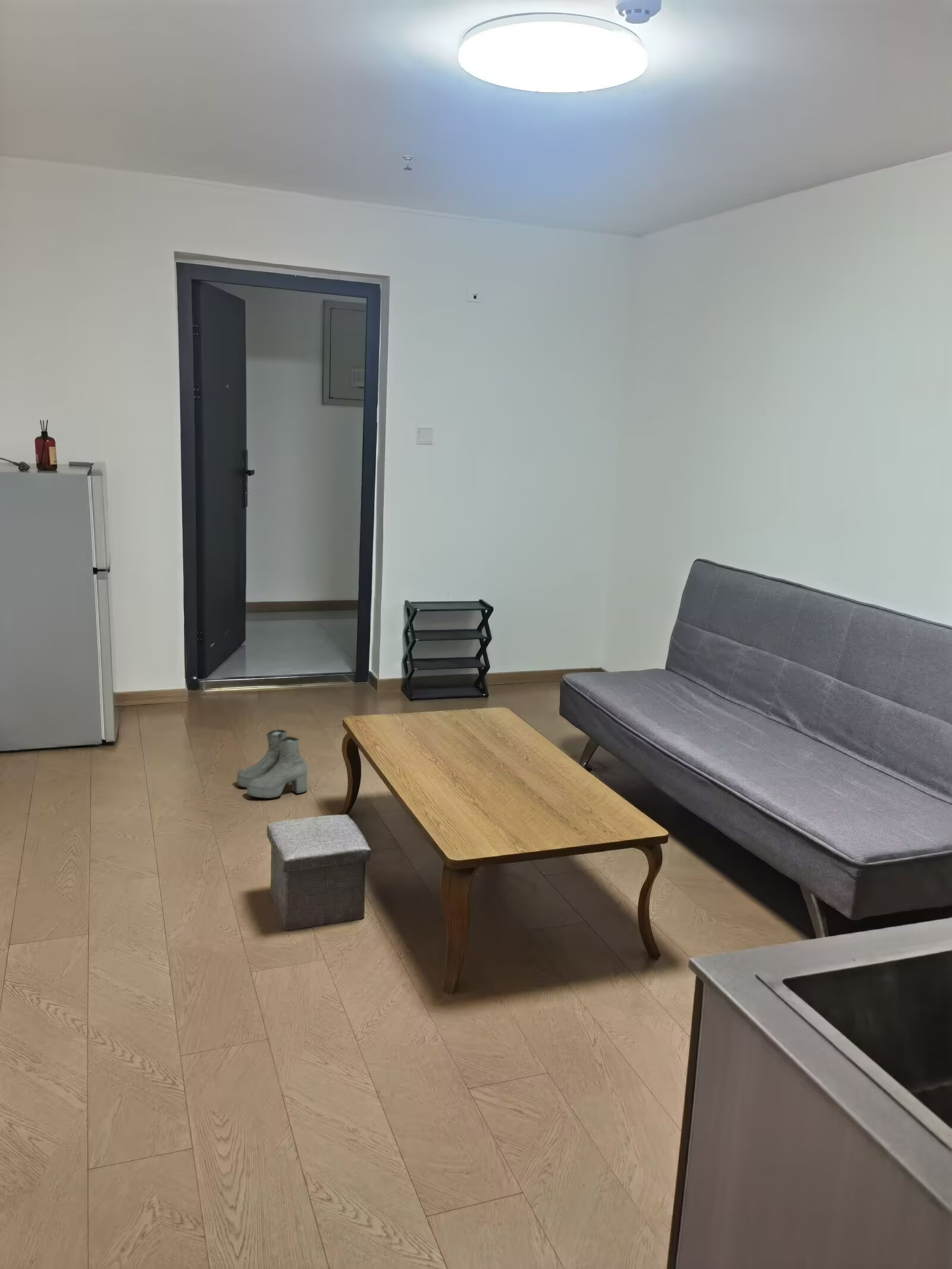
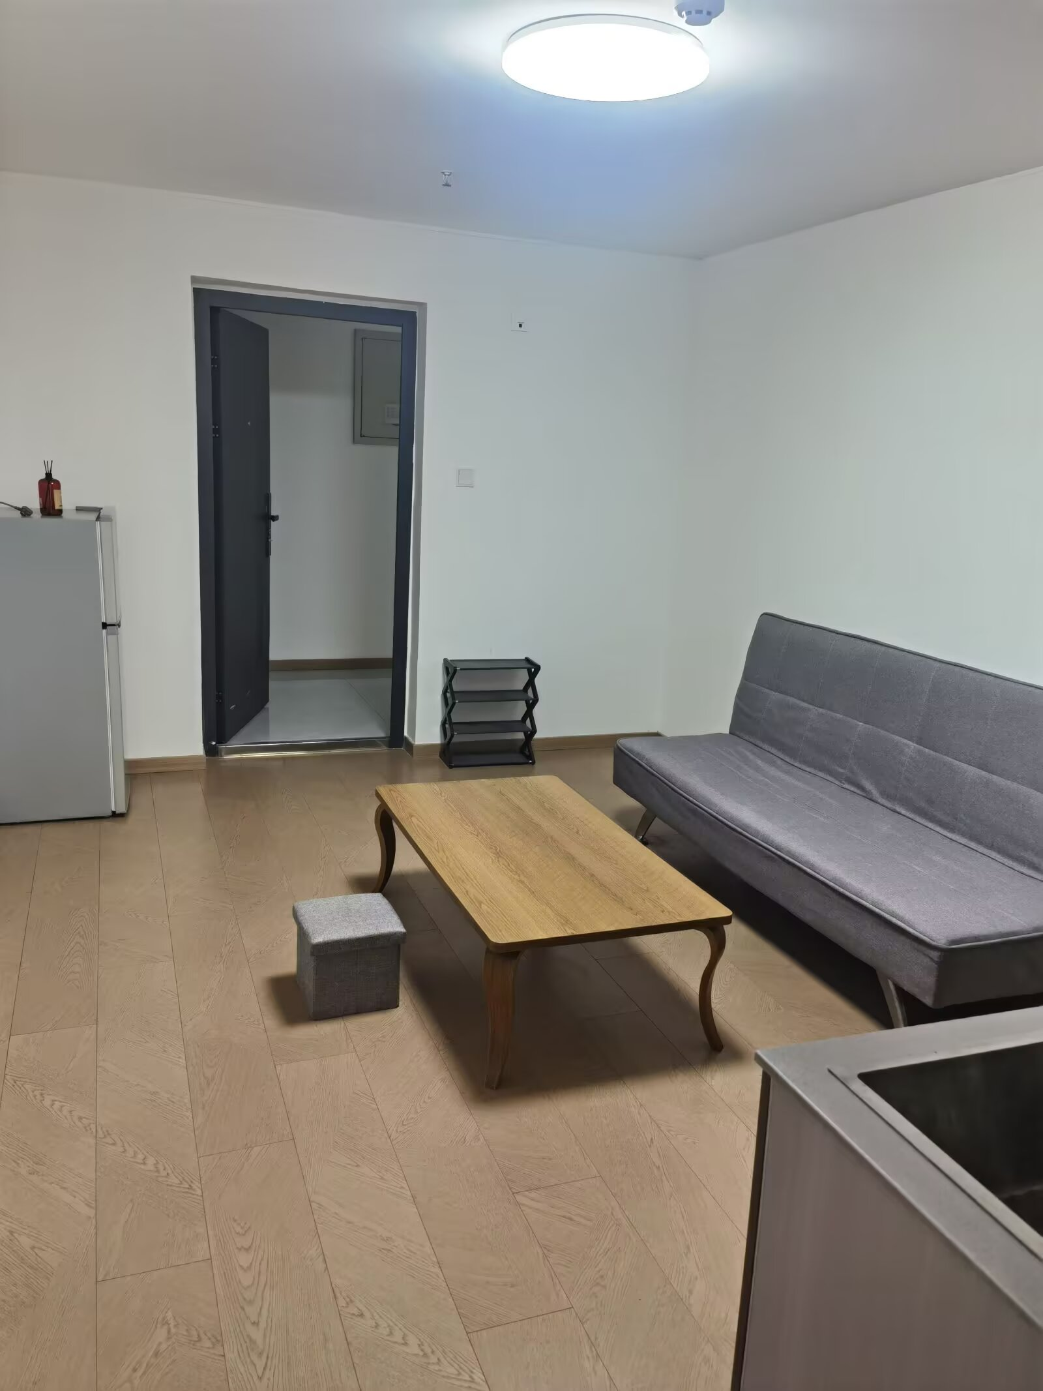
- boots [236,729,308,799]
